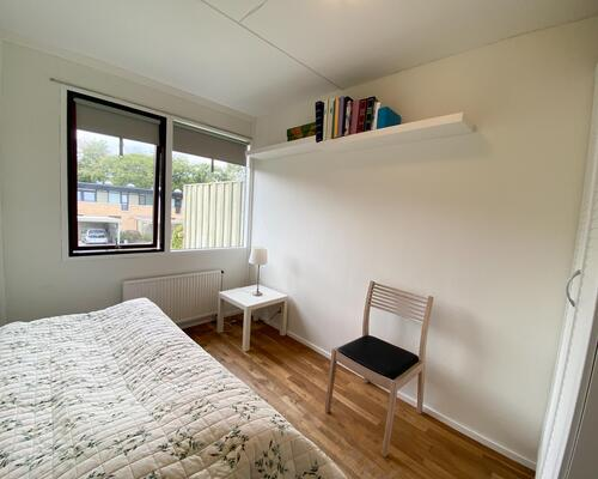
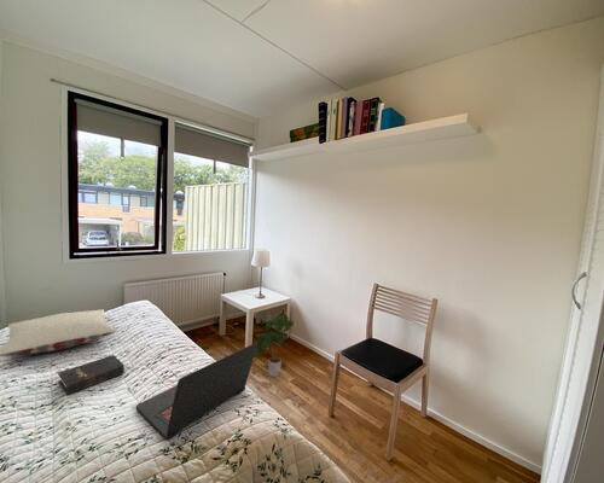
+ laptop [135,342,257,441]
+ pillow [0,308,117,357]
+ hardback book [57,354,126,396]
+ potted plant [254,313,295,378]
